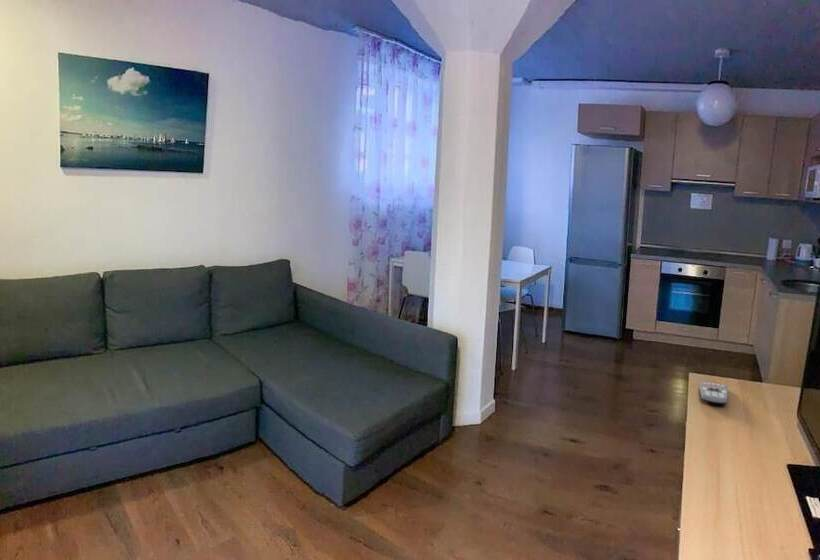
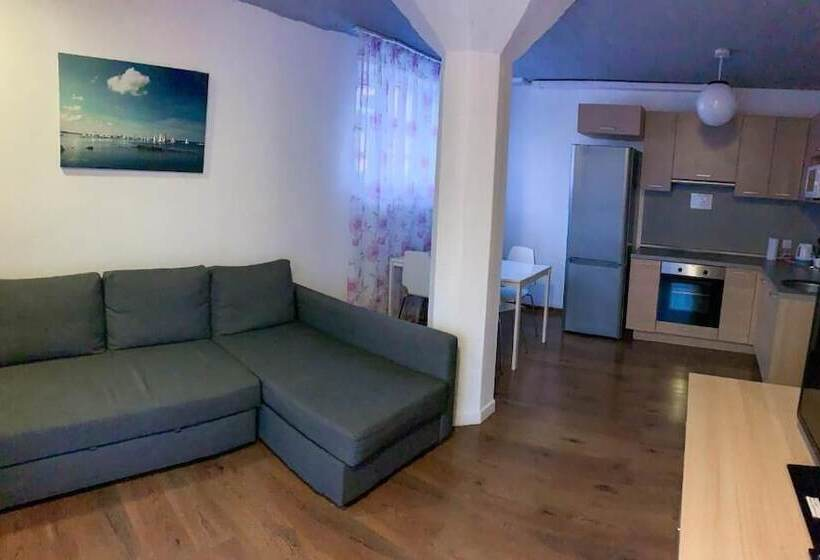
- remote control [698,381,729,405]
